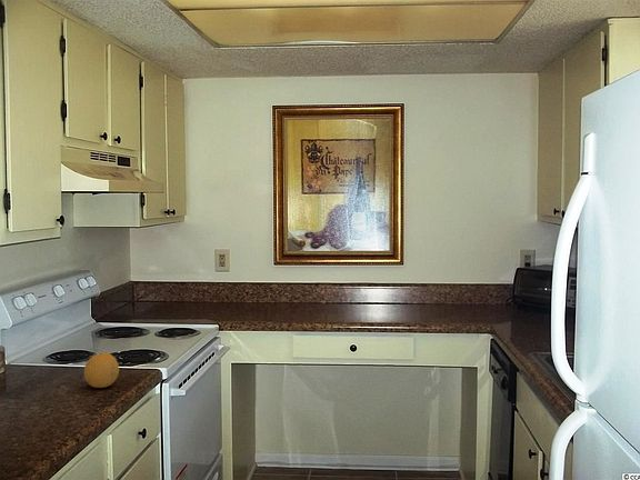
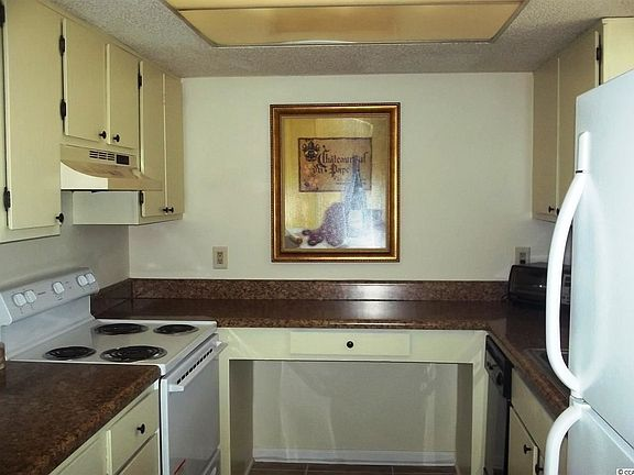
- fruit [83,352,120,389]
